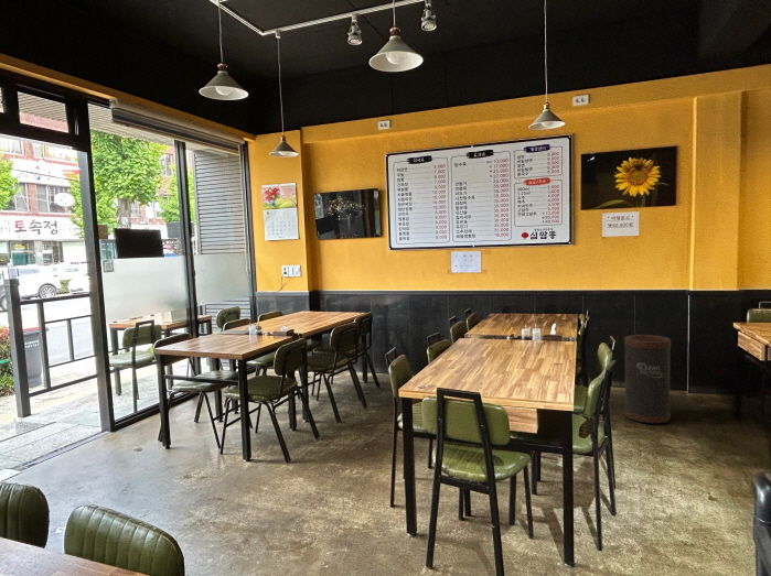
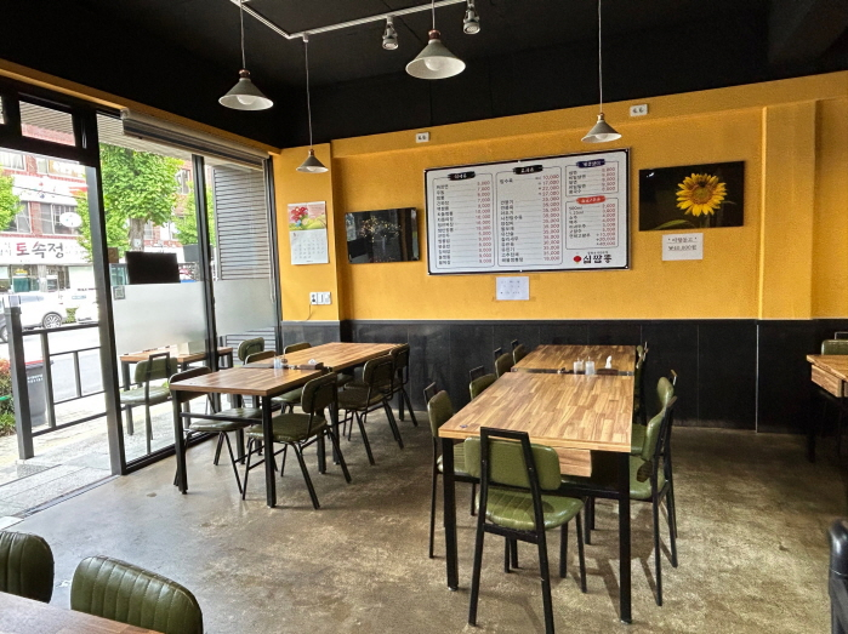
- trash can [623,334,672,424]
